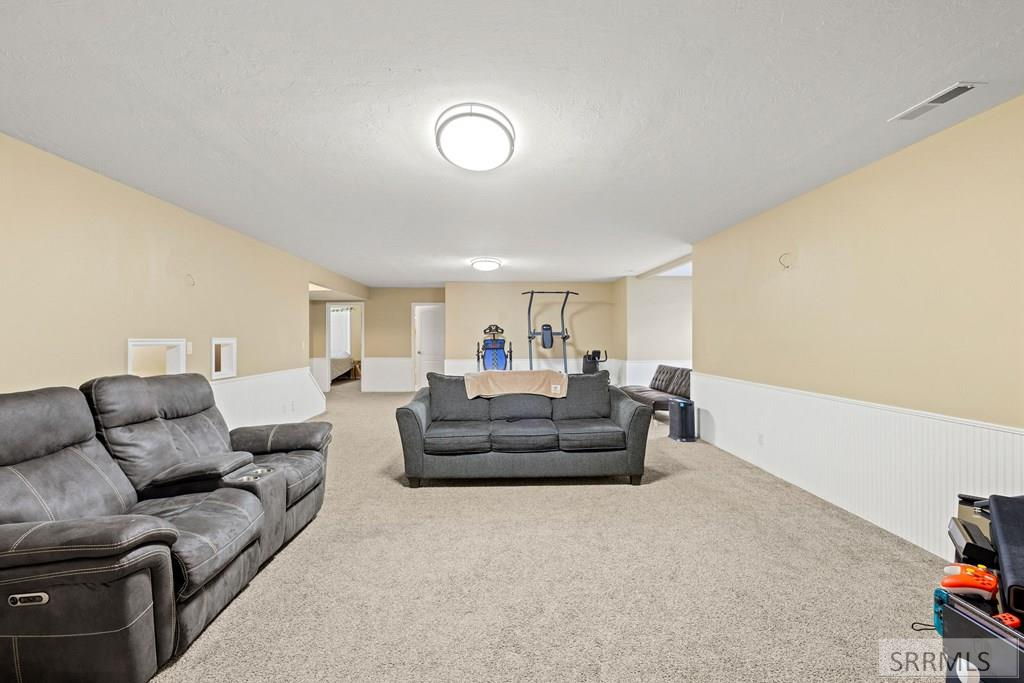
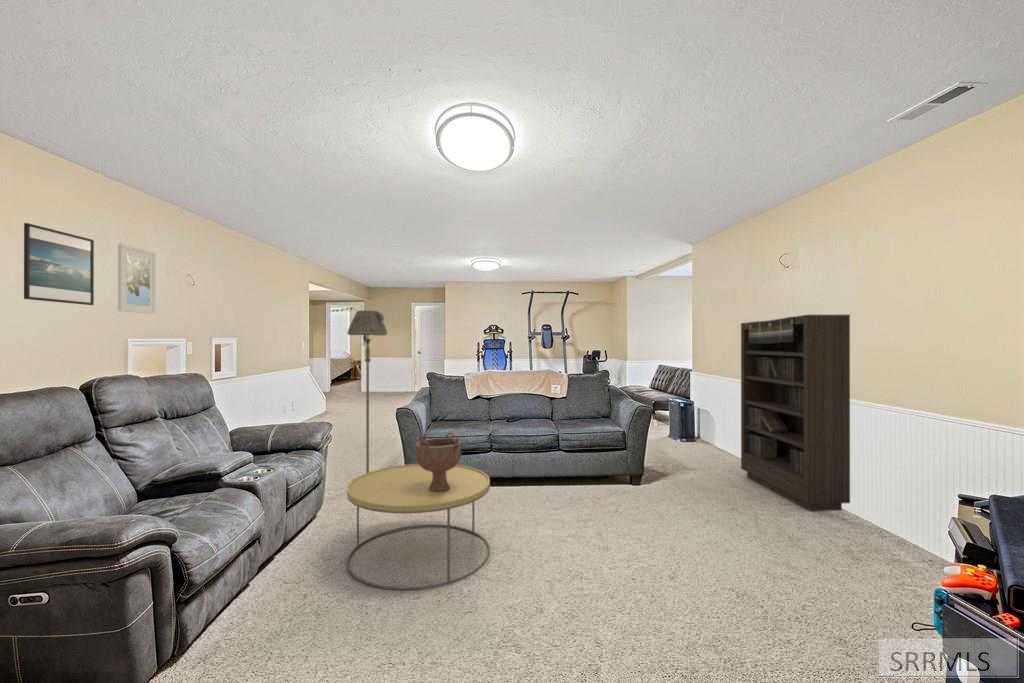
+ decorative bowl [415,430,462,491]
+ floor lamp [346,309,388,481]
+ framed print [23,222,95,306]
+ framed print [117,242,157,315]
+ coffee table [346,463,491,591]
+ bookcase [740,314,851,512]
